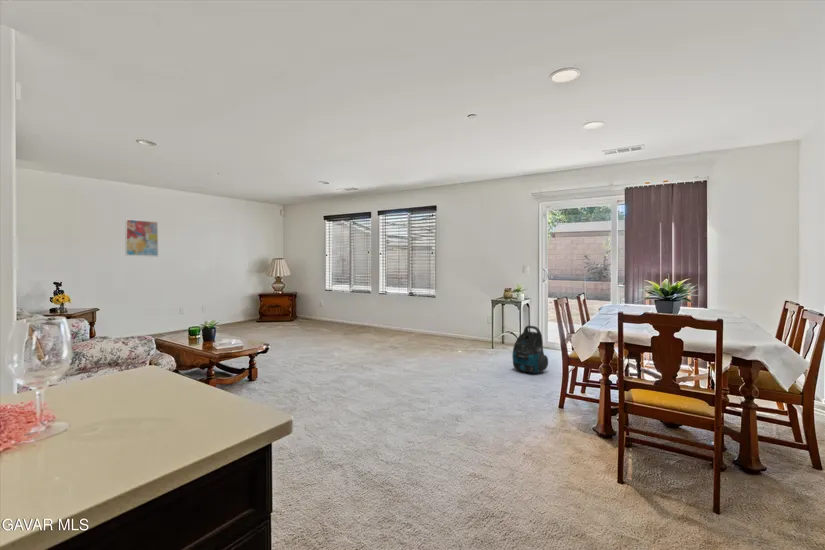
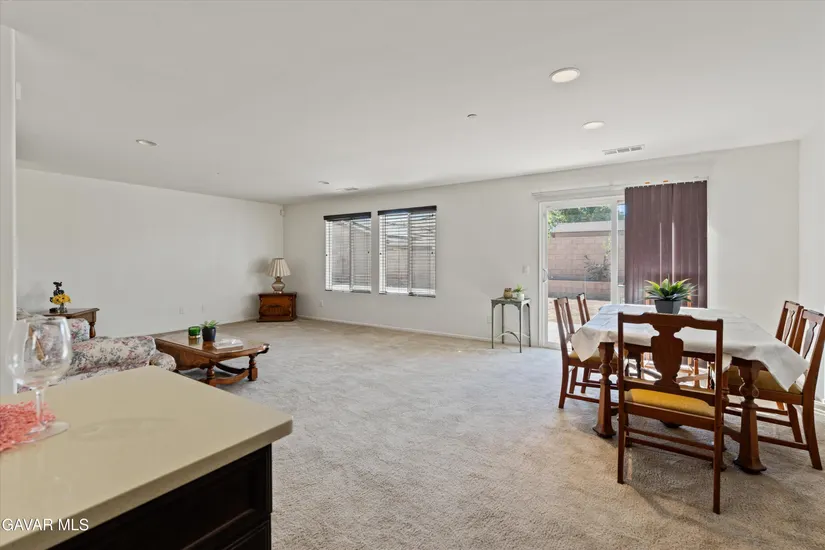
- wall art [124,218,159,258]
- vacuum cleaner [511,325,549,374]
